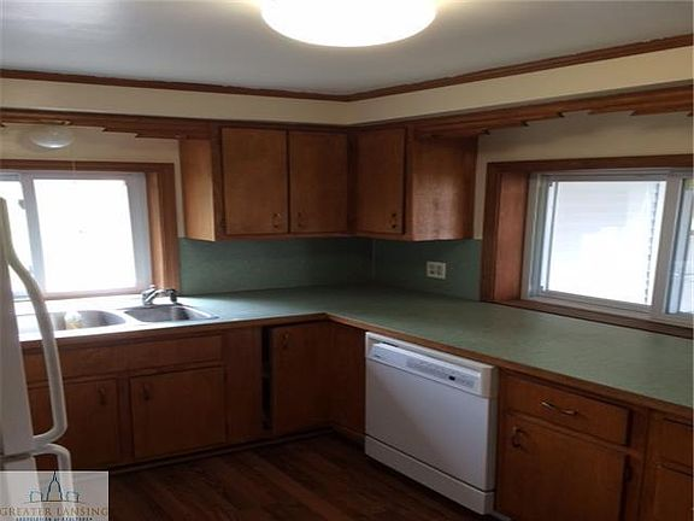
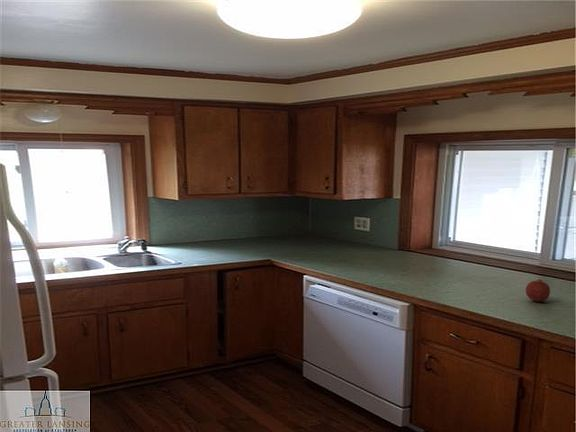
+ fruit [525,279,551,302]
